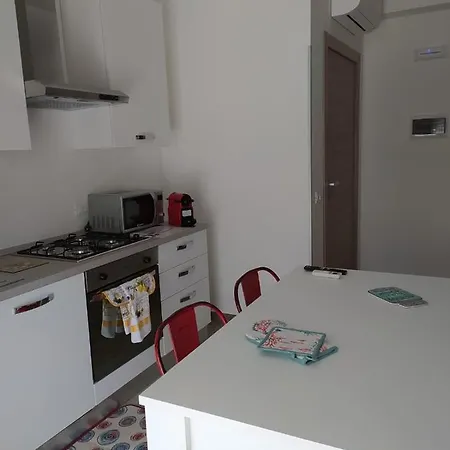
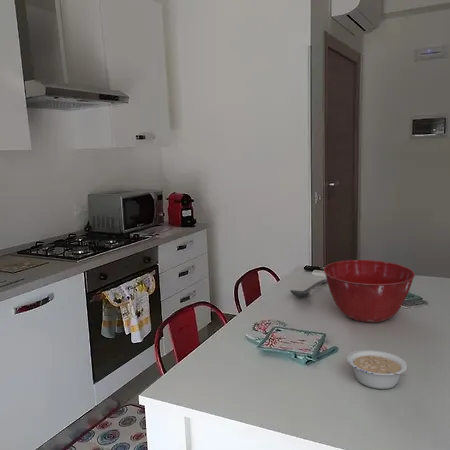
+ stirrer [290,278,327,298]
+ legume [346,349,408,390]
+ mixing bowl [323,259,416,323]
